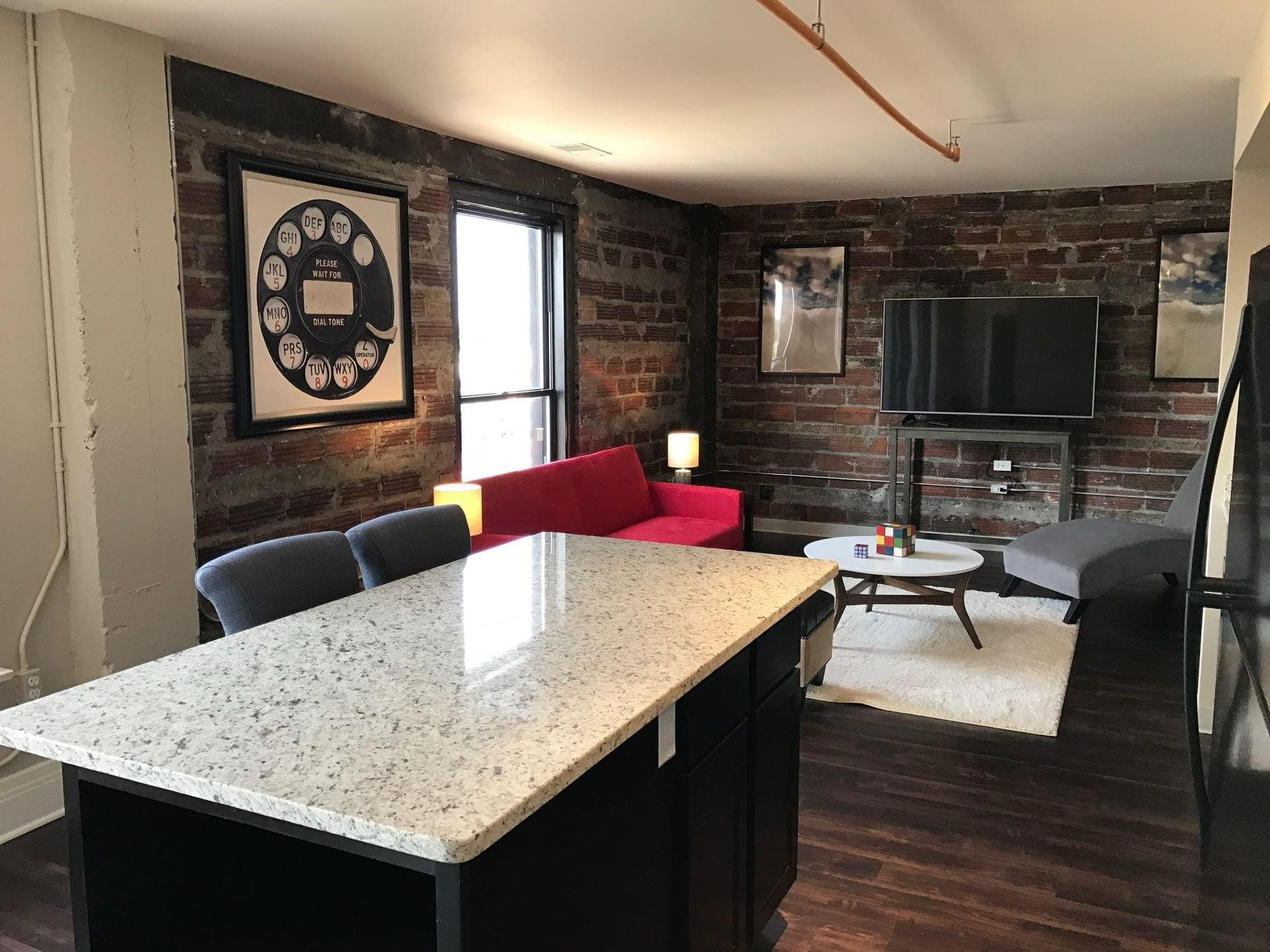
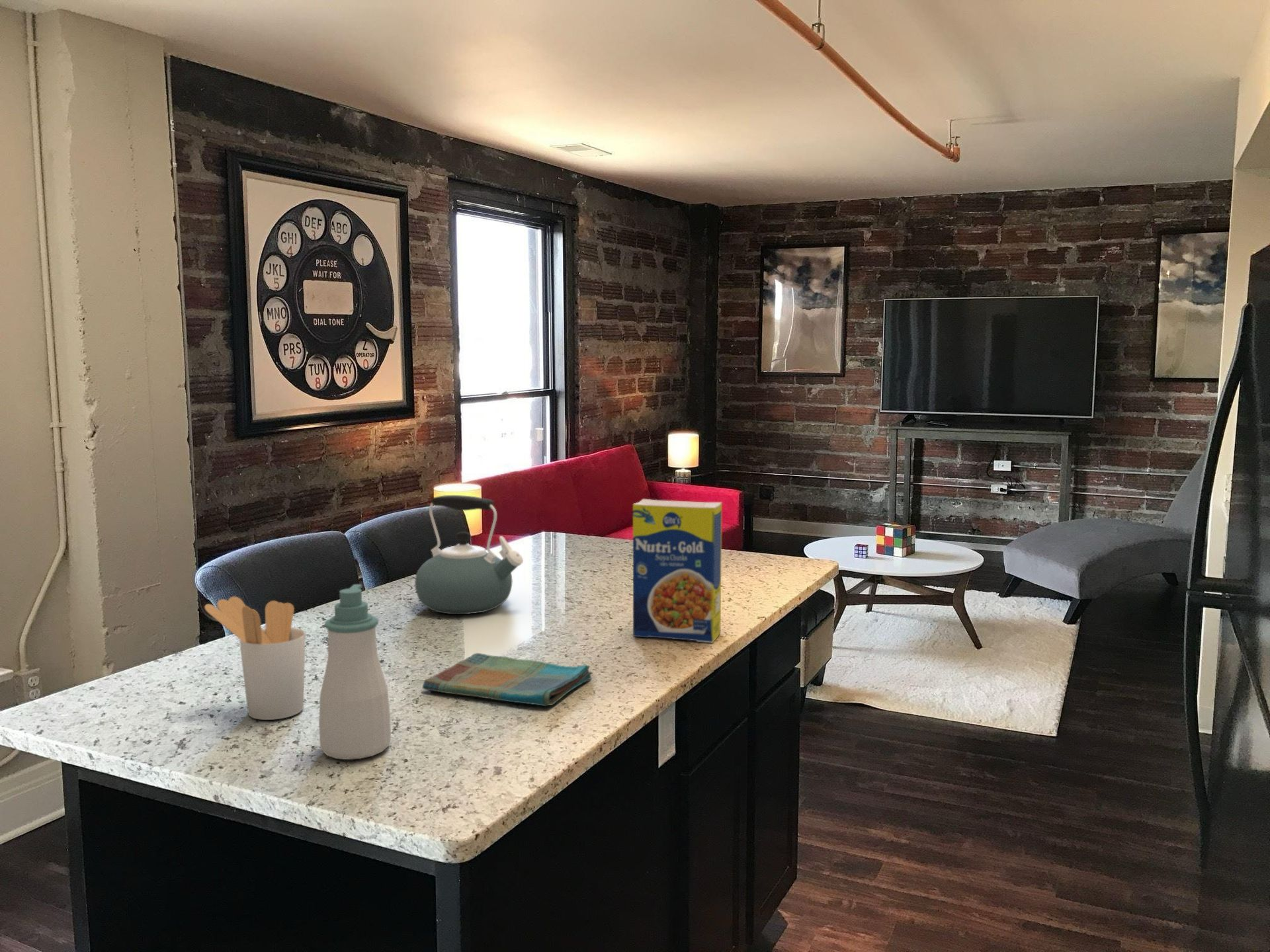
+ dish towel [422,653,593,707]
+ utensil holder [204,596,306,721]
+ soap bottle [318,584,392,760]
+ legume [632,498,722,643]
+ kettle [414,495,524,615]
